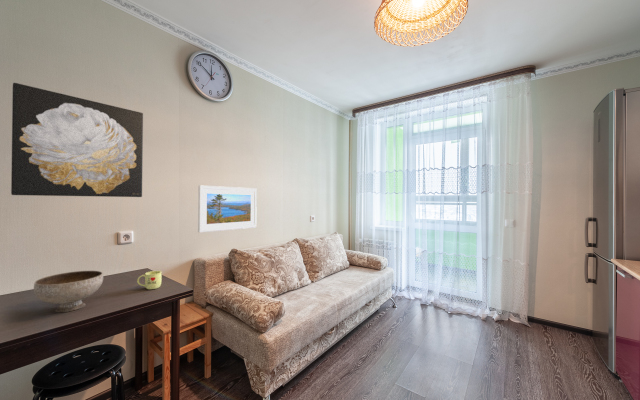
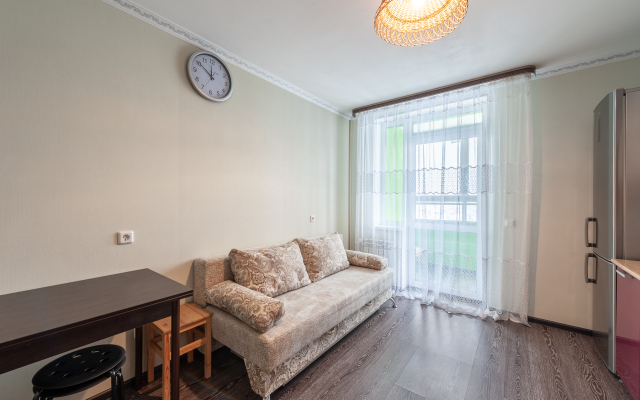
- mug [136,270,163,290]
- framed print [197,185,258,233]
- wall art [10,82,144,198]
- bowl [33,270,104,313]
